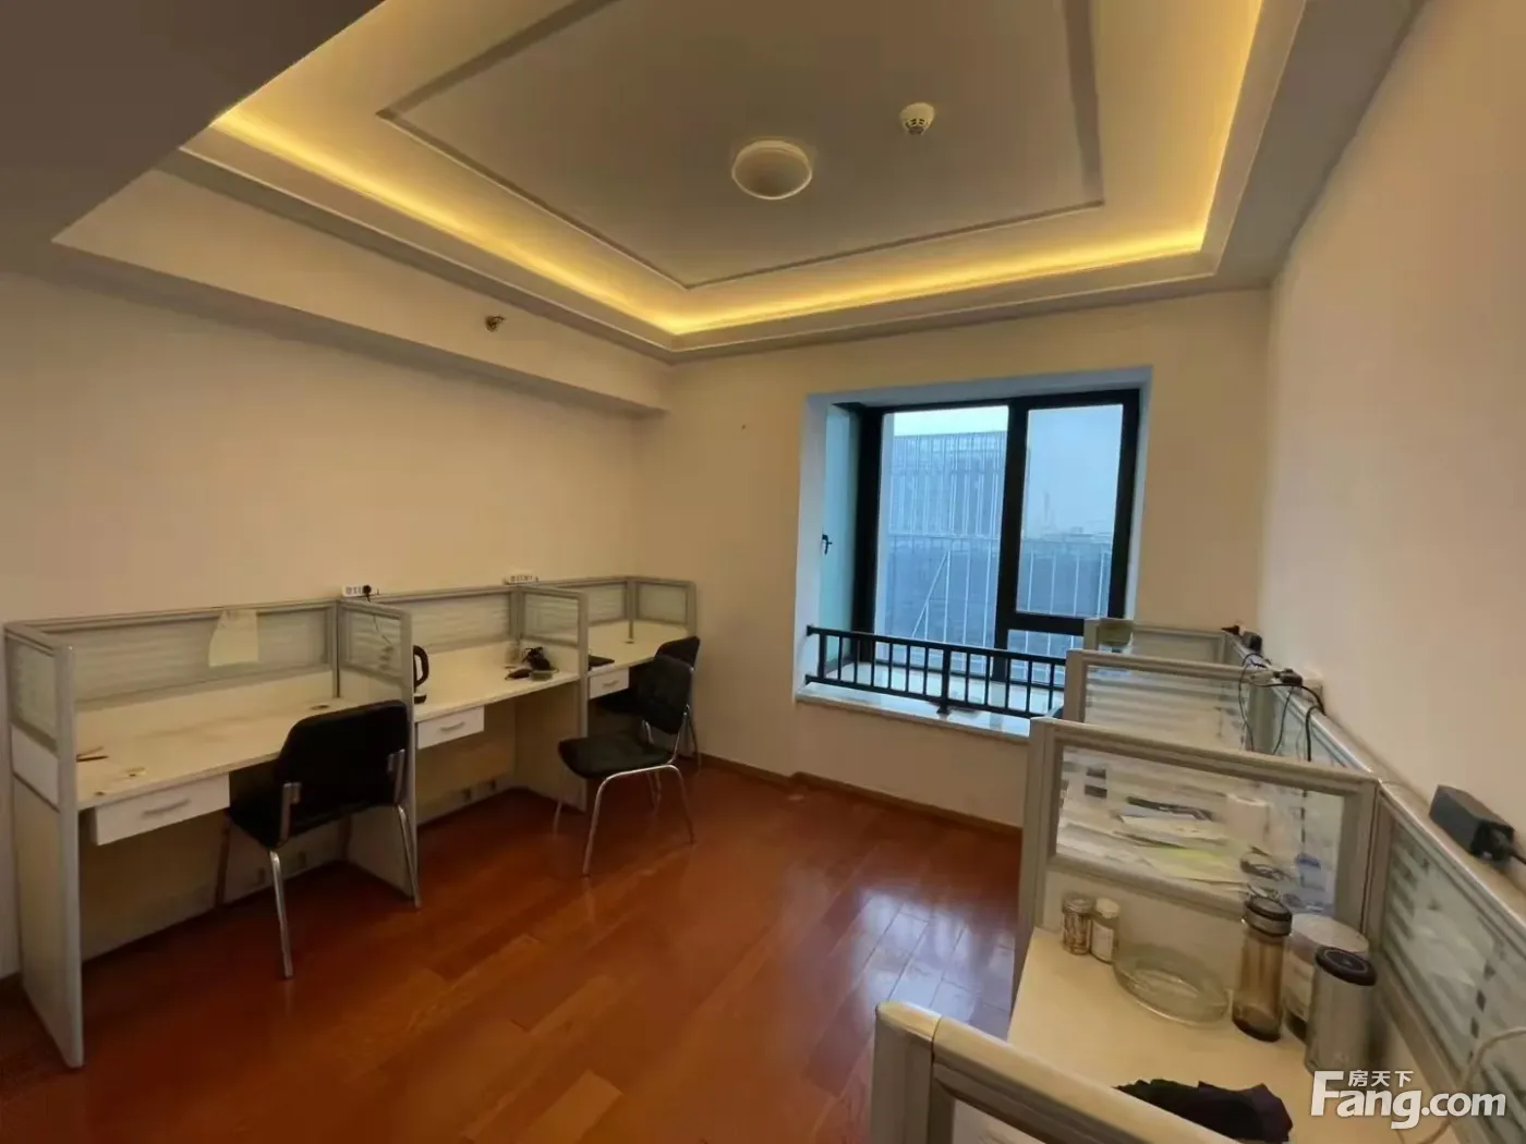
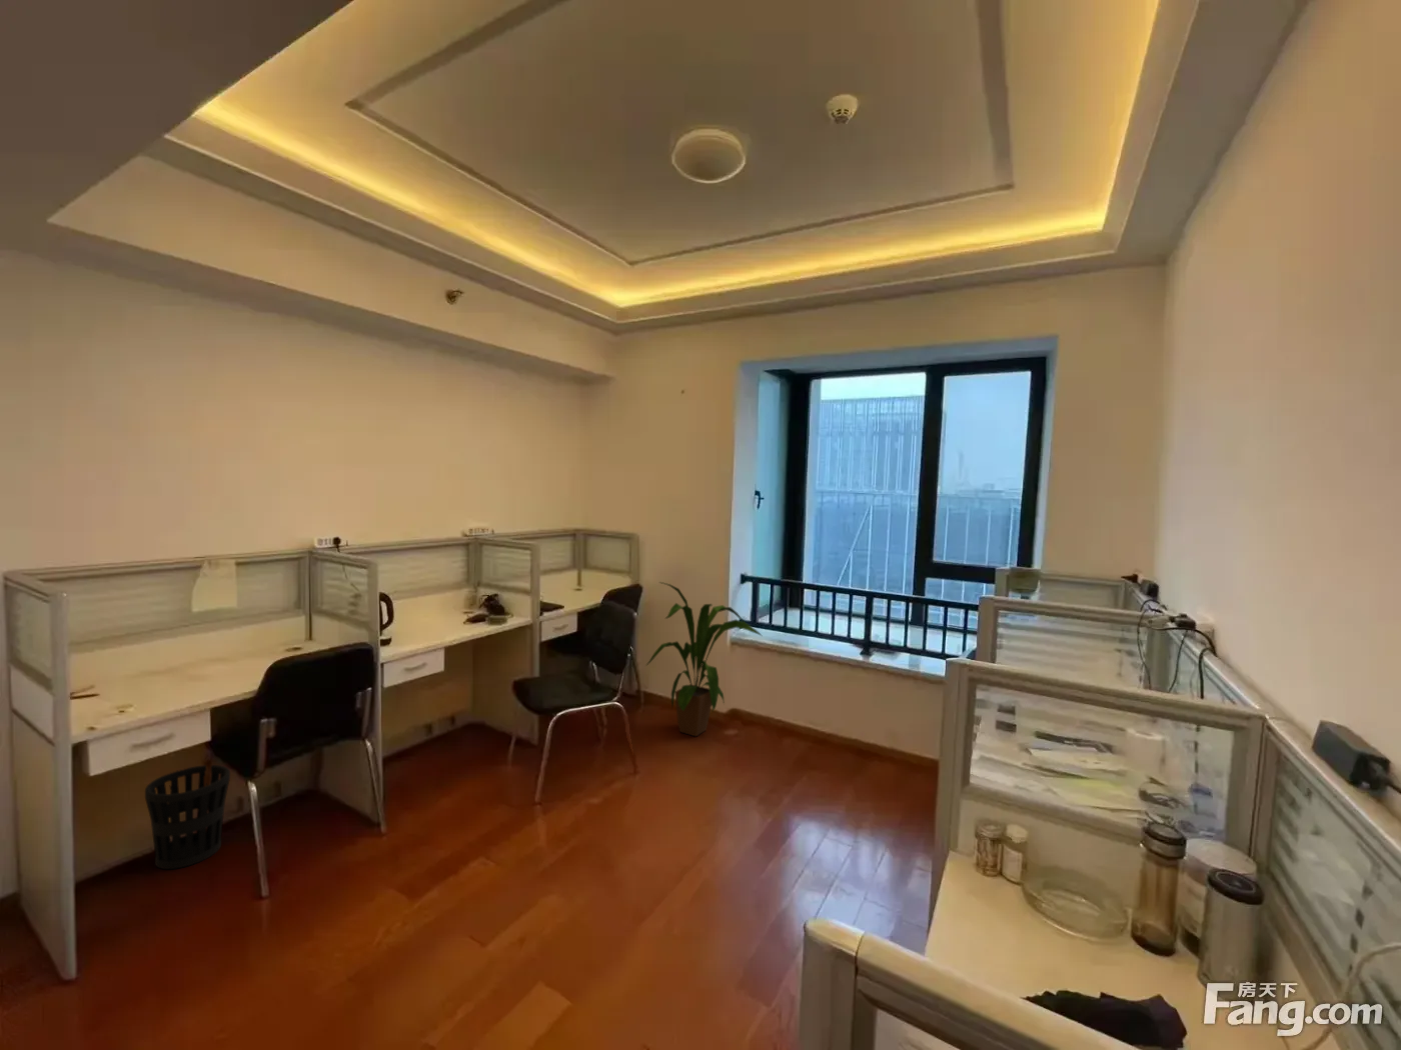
+ wastebasket [145,764,232,870]
+ house plant [644,581,762,737]
